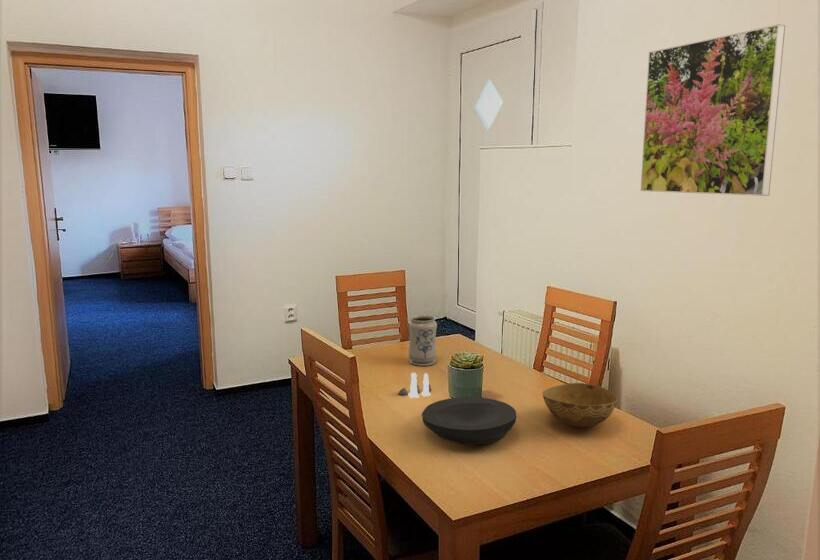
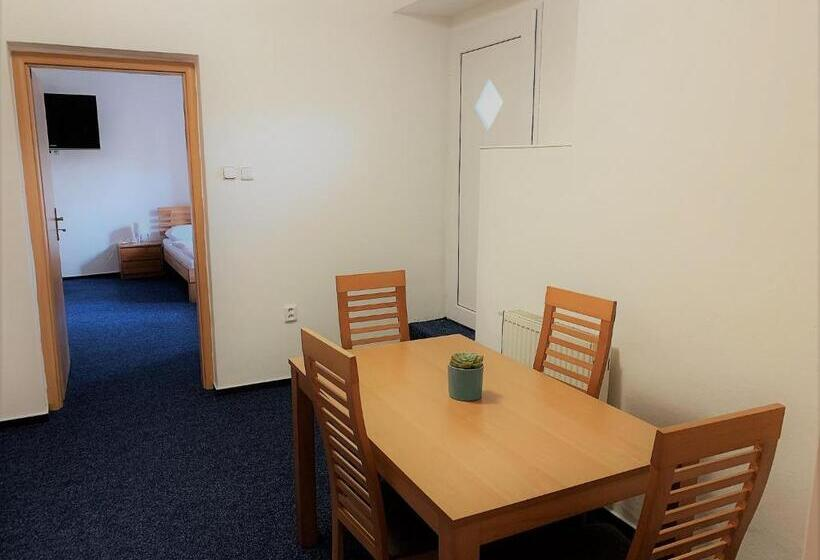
- vase [407,314,438,367]
- plate [421,396,517,445]
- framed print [639,23,786,197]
- salt and pepper shaker set [397,372,432,399]
- bowl [541,382,618,428]
